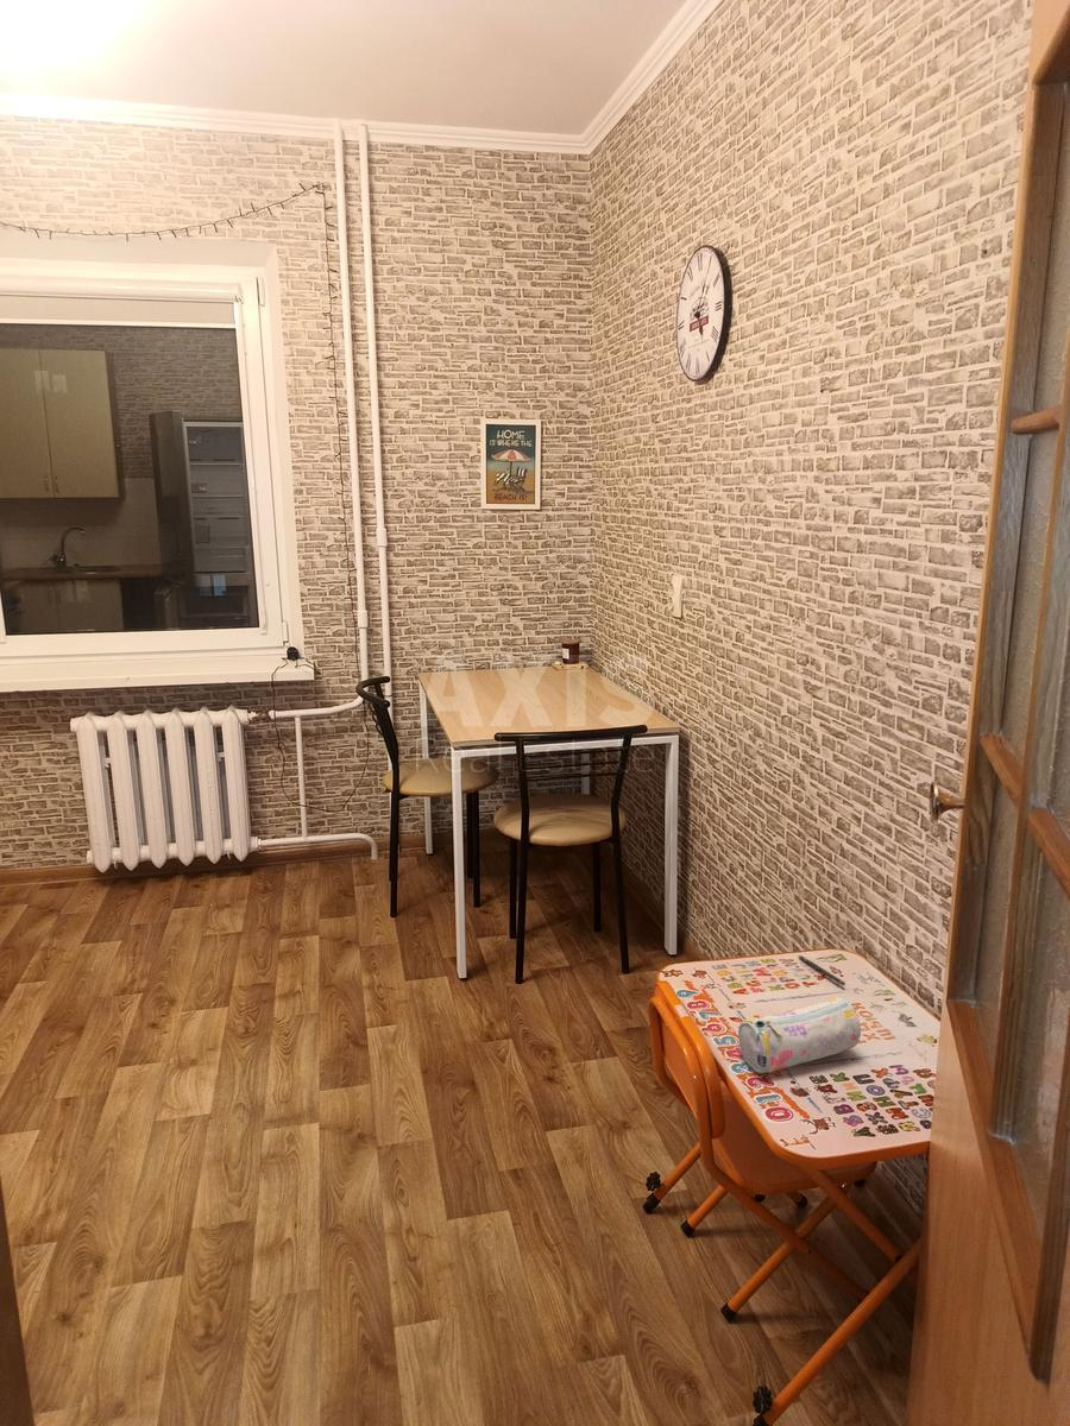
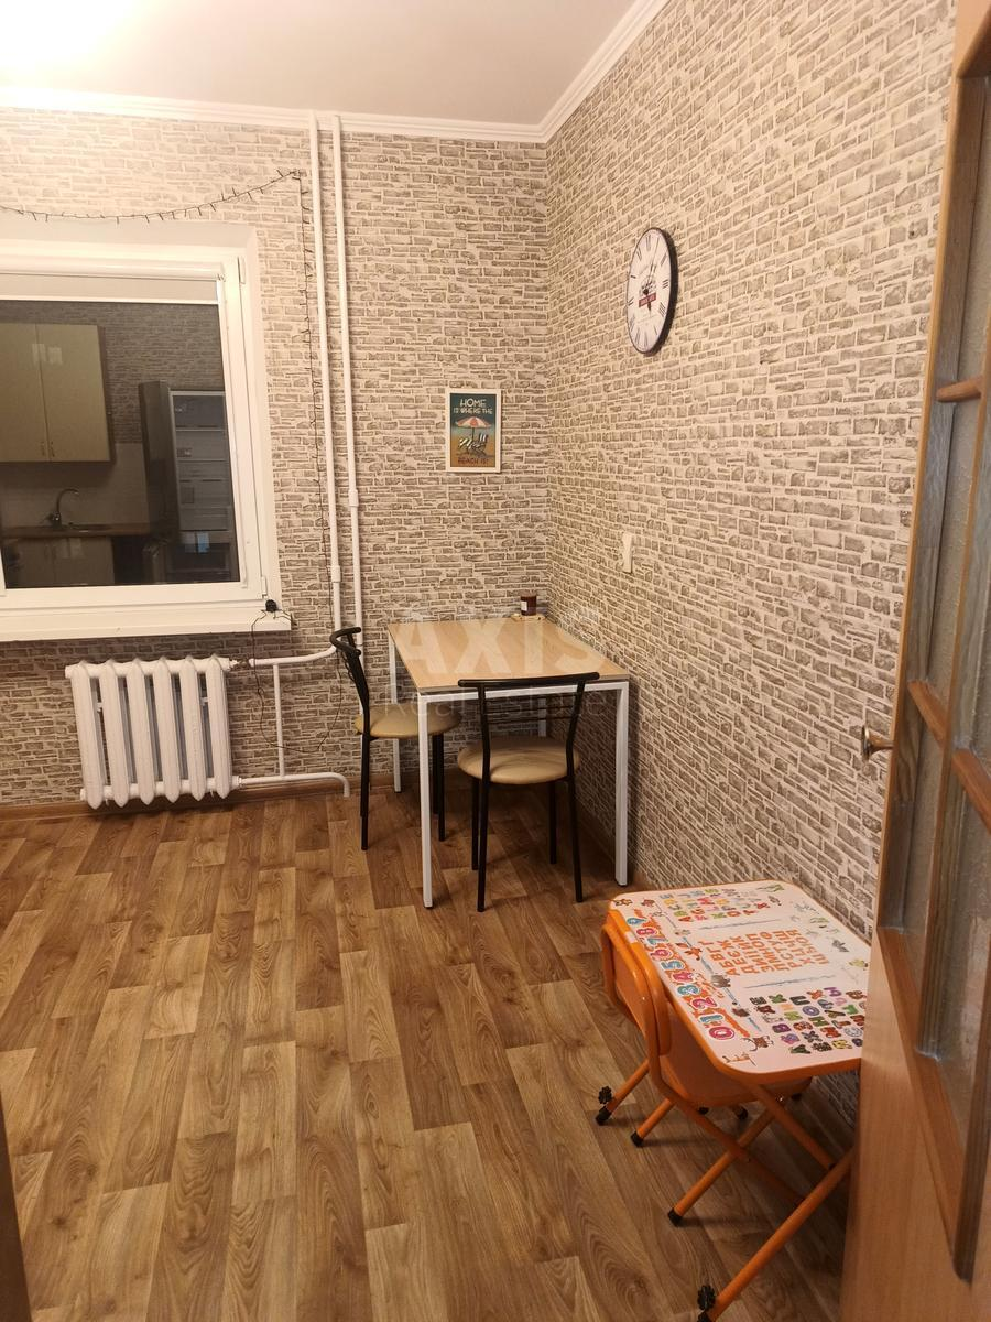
- pen [797,954,846,988]
- pencil case [737,996,862,1074]
